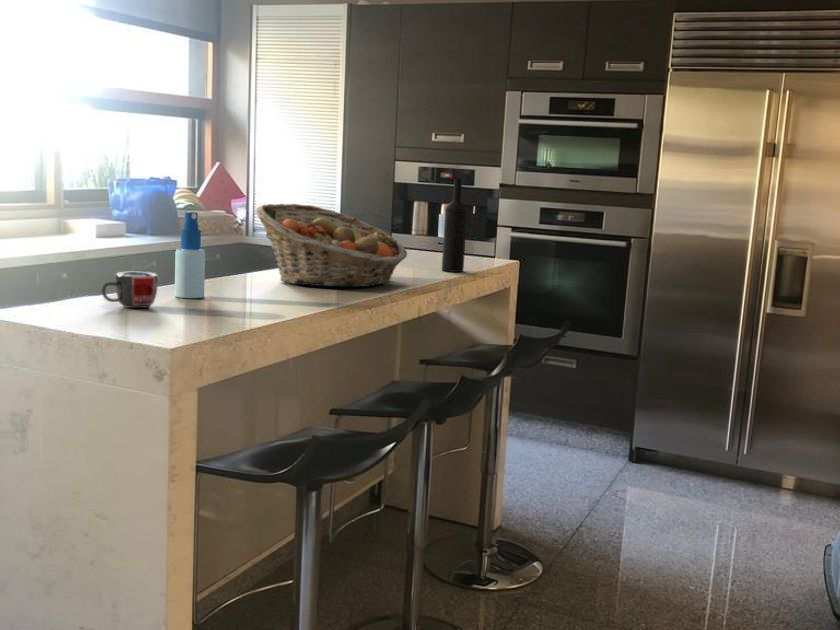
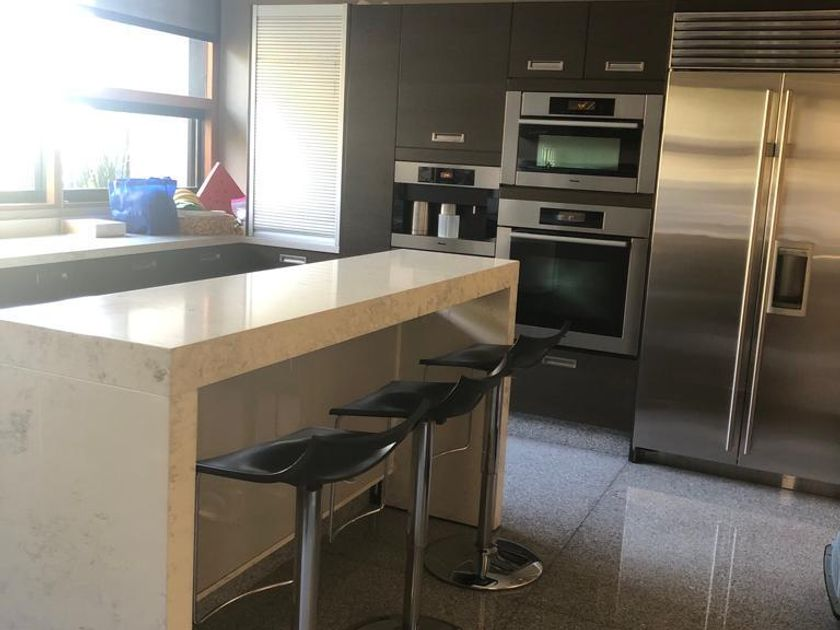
- spray bottle [174,211,206,299]
- wine bottle [441,179,468,273]
- fruit basket [254,203,408,288]
- mug [101,271,159,309]
